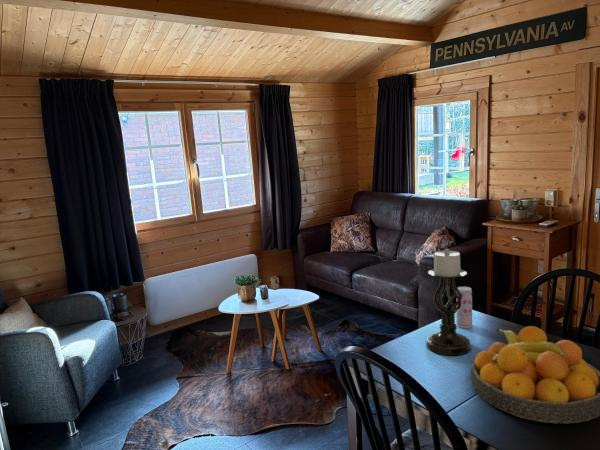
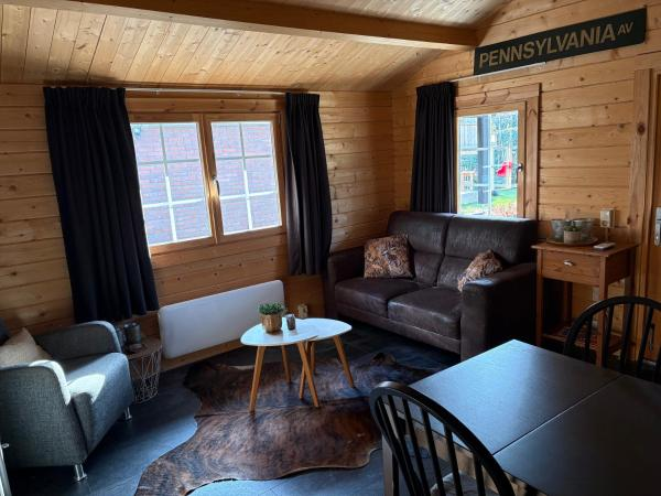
- fruit bowl [470,325,600,425]
- beverage can [455,286,473,329]
- candle holder [426,248,472,356]
